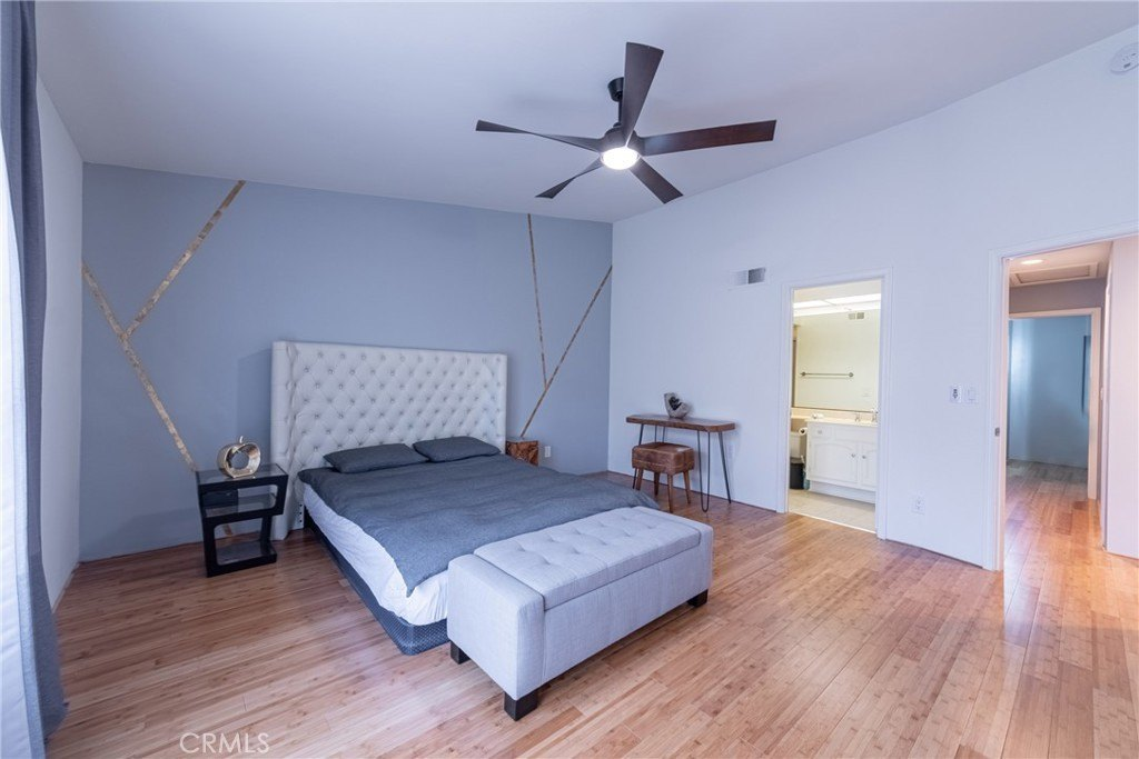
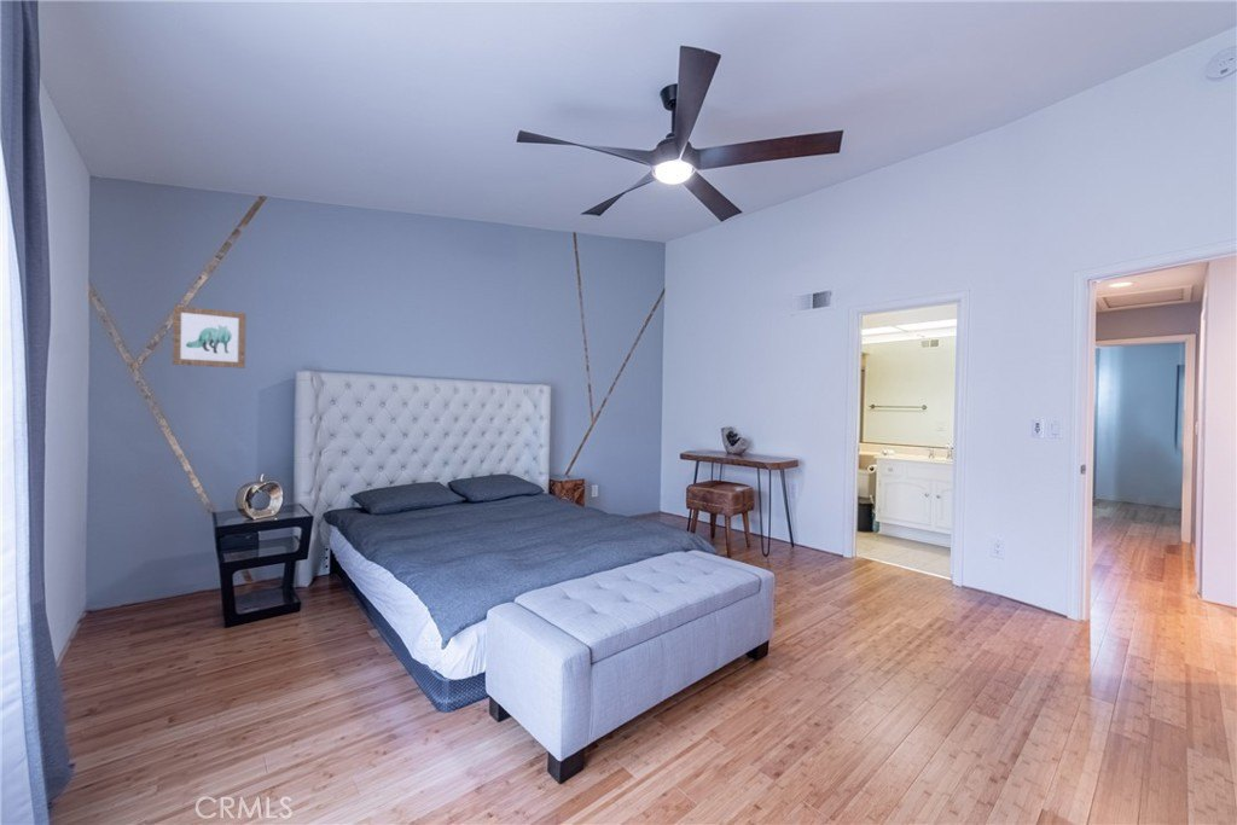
+ wall art [172,304,248,370]
